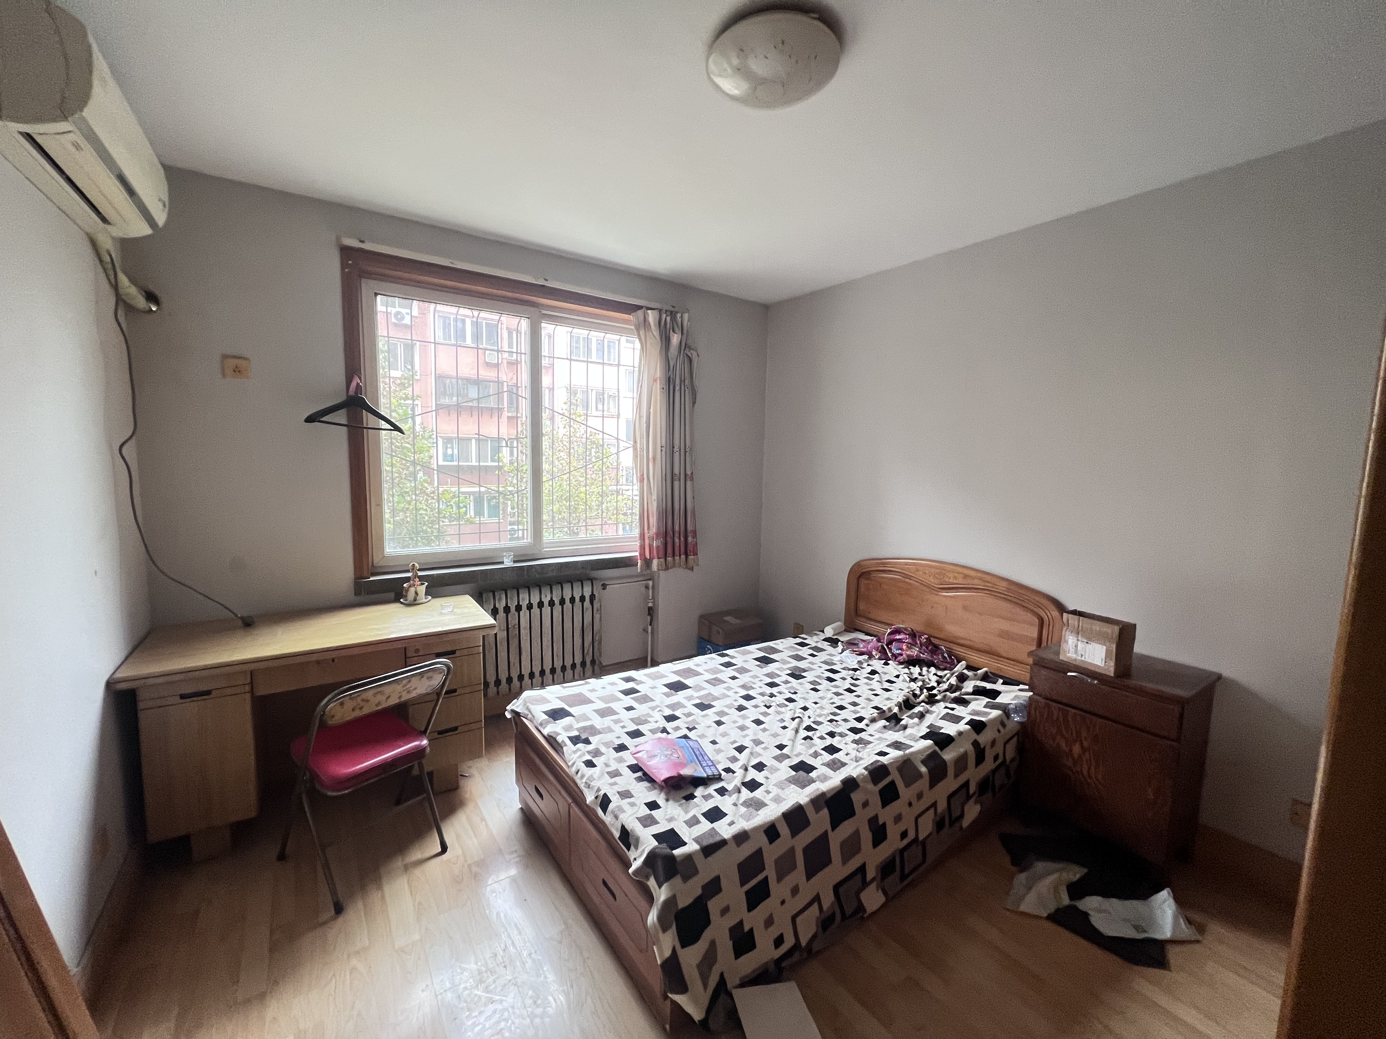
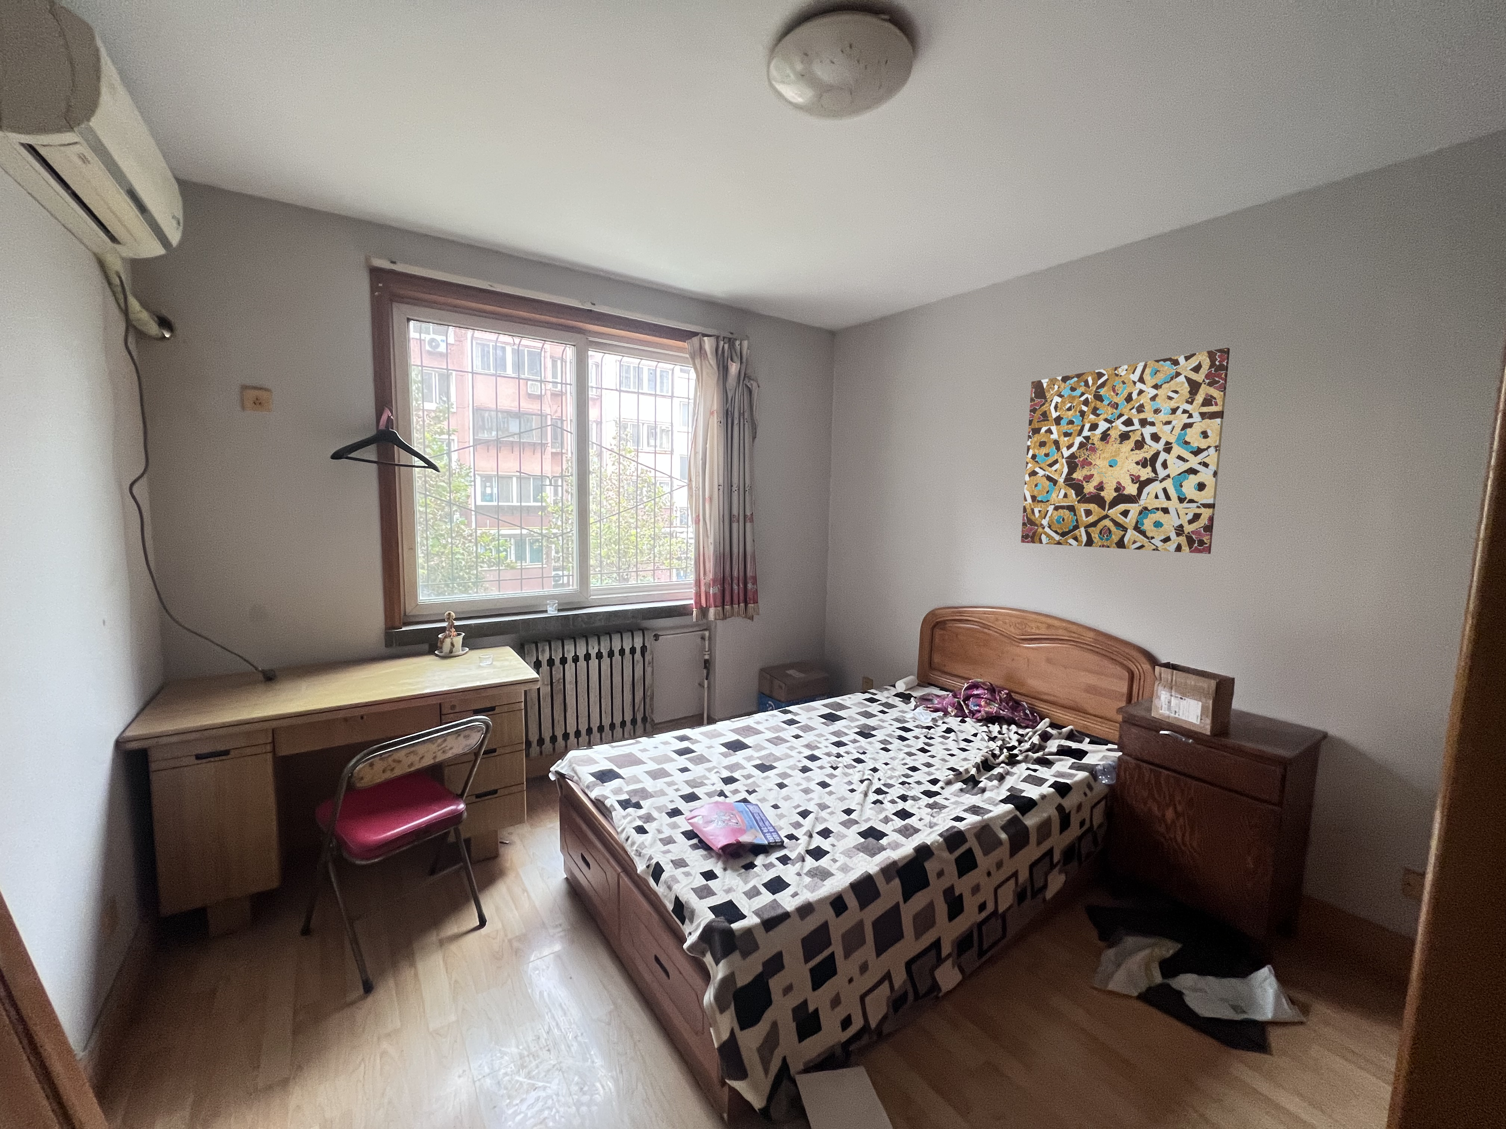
+ wall art [1021,347,1231,554]
